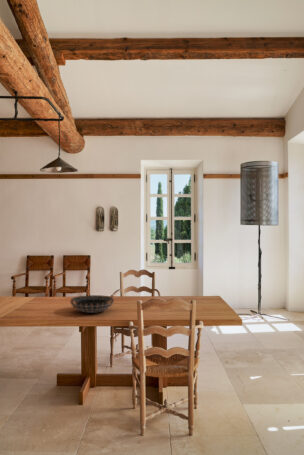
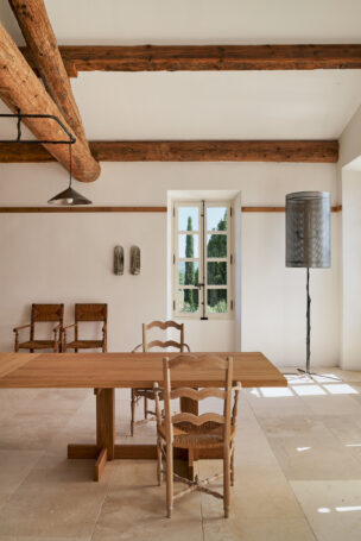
- decorative bowl [69,294,115,314]
